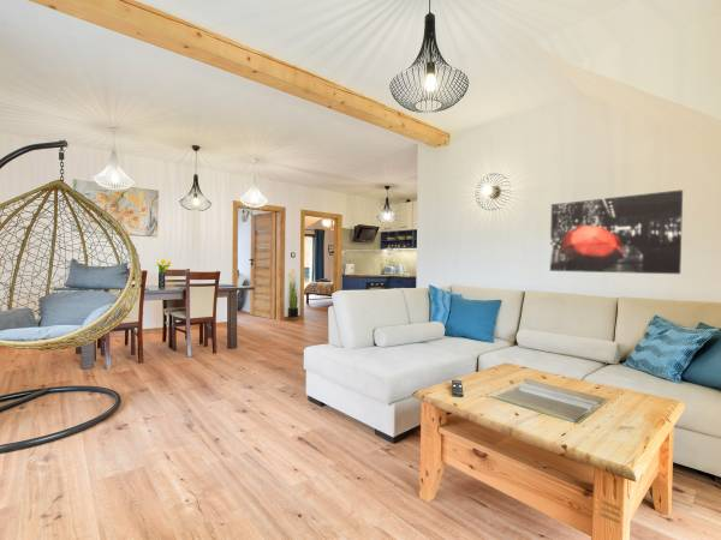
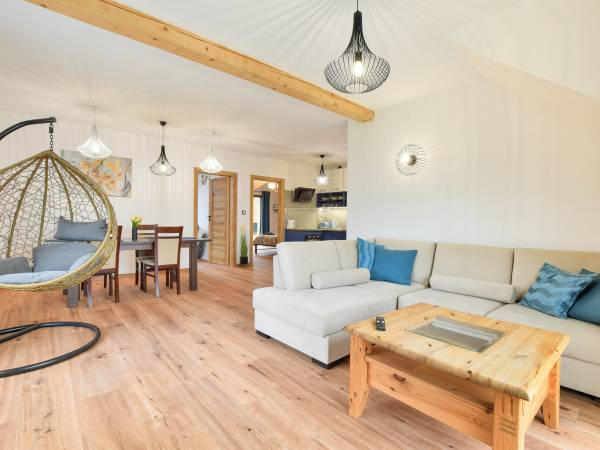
- wall art [549,188,684,275]
